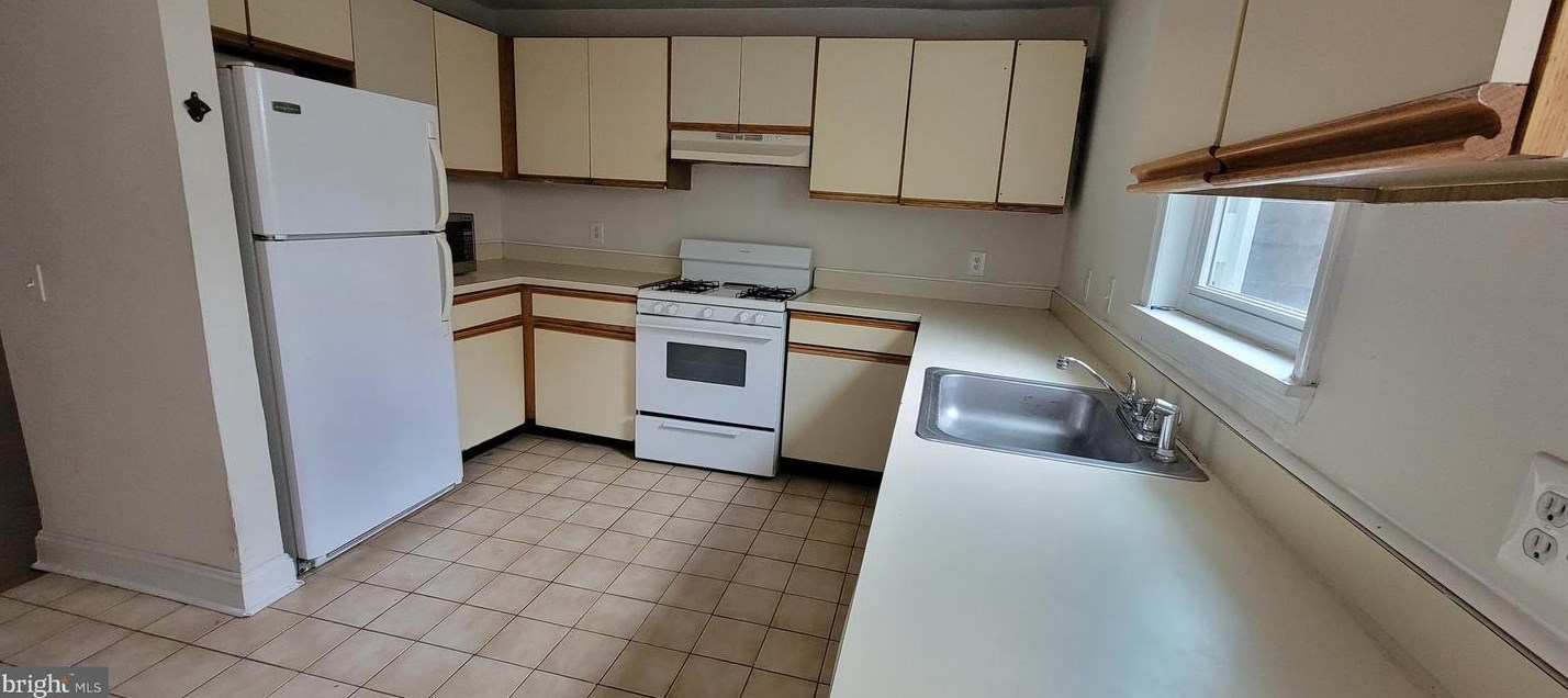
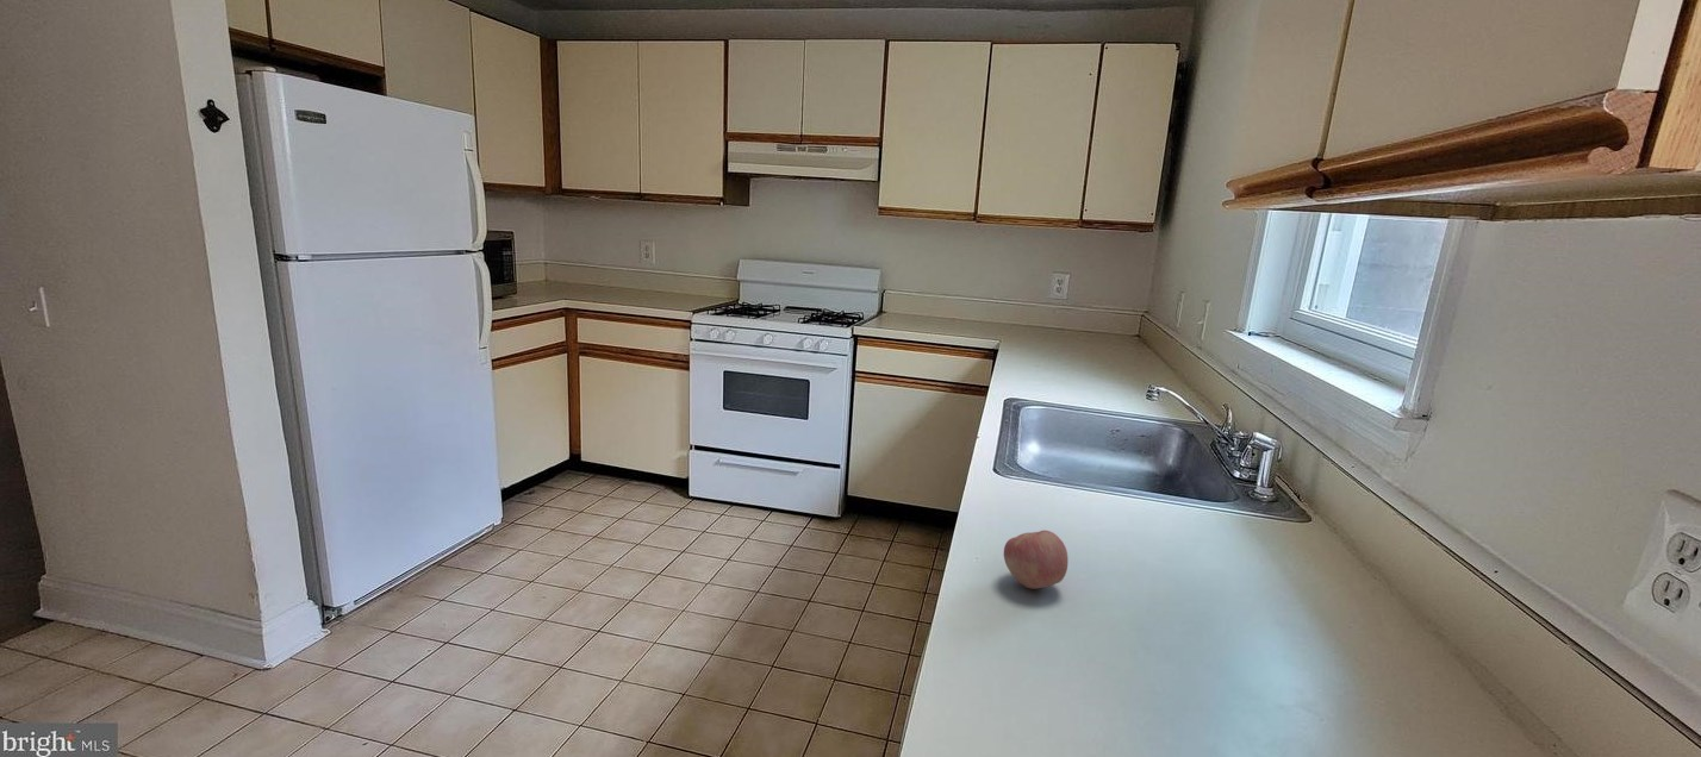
+ apple [1003,530,1068,590]
